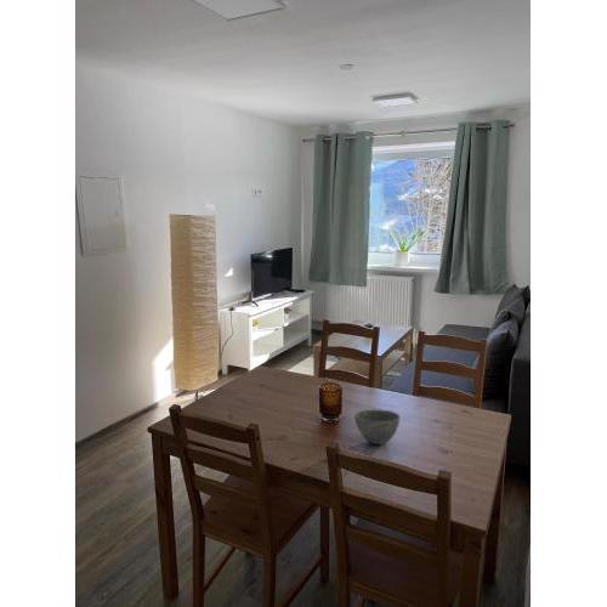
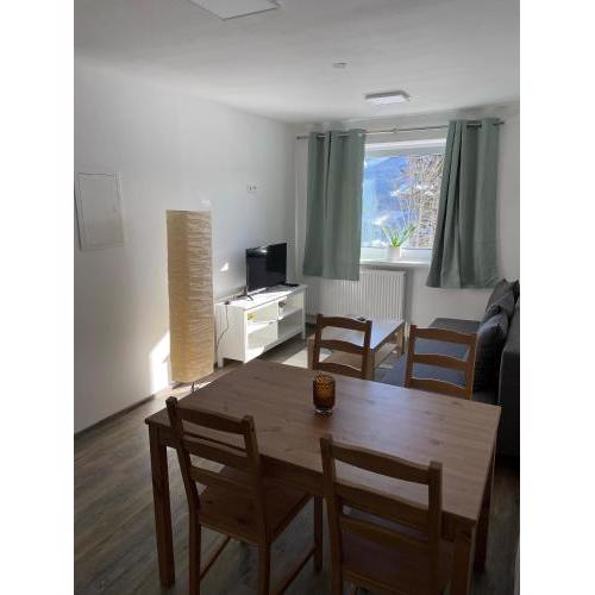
- bowl [353,409,402,446]
